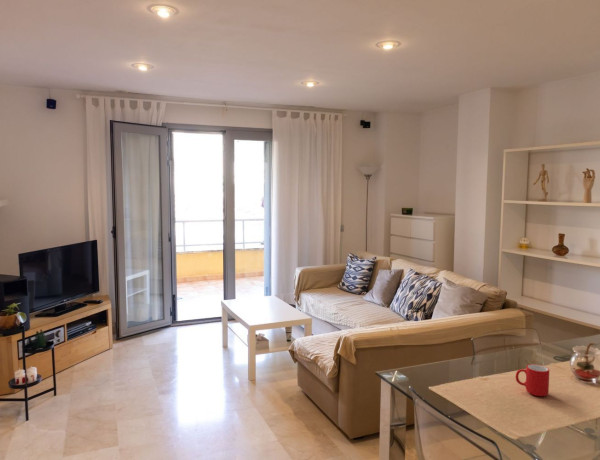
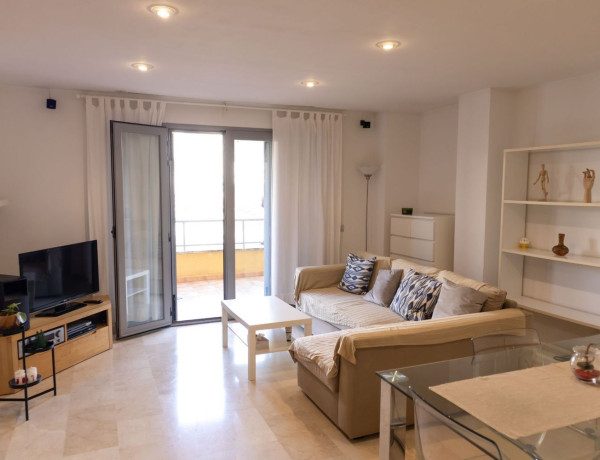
- cup [515,363,550,397]
